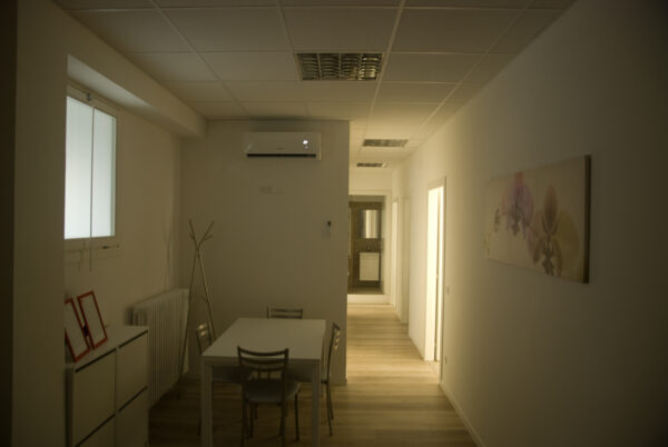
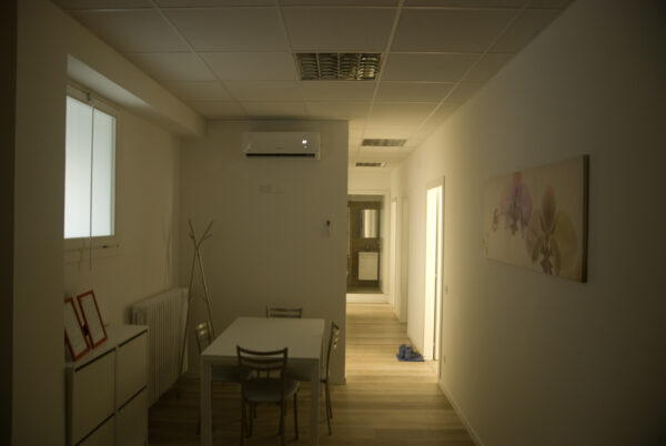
+ boots [394,342,425,363]
